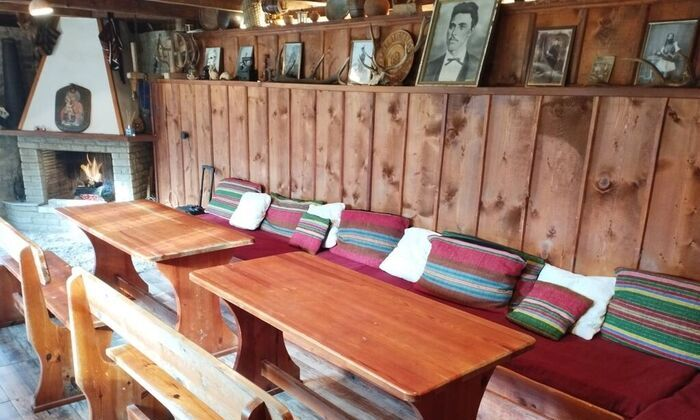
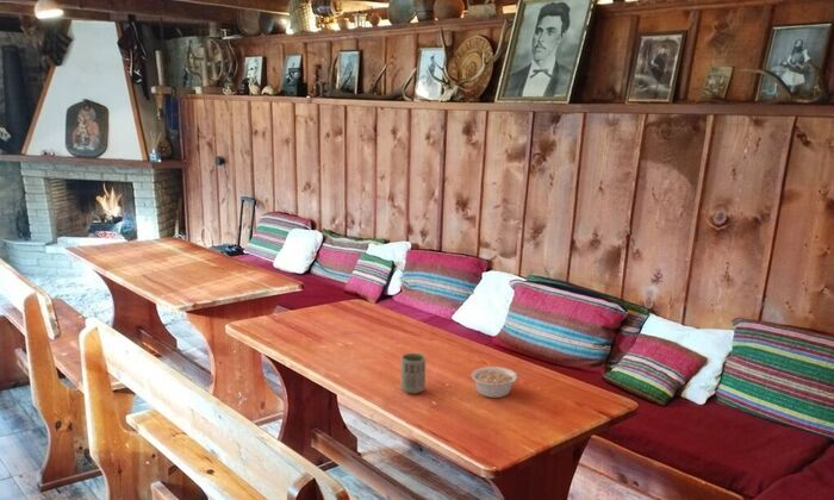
+ legume [471,365,529,399]
+ cup [400,352,427,395]
